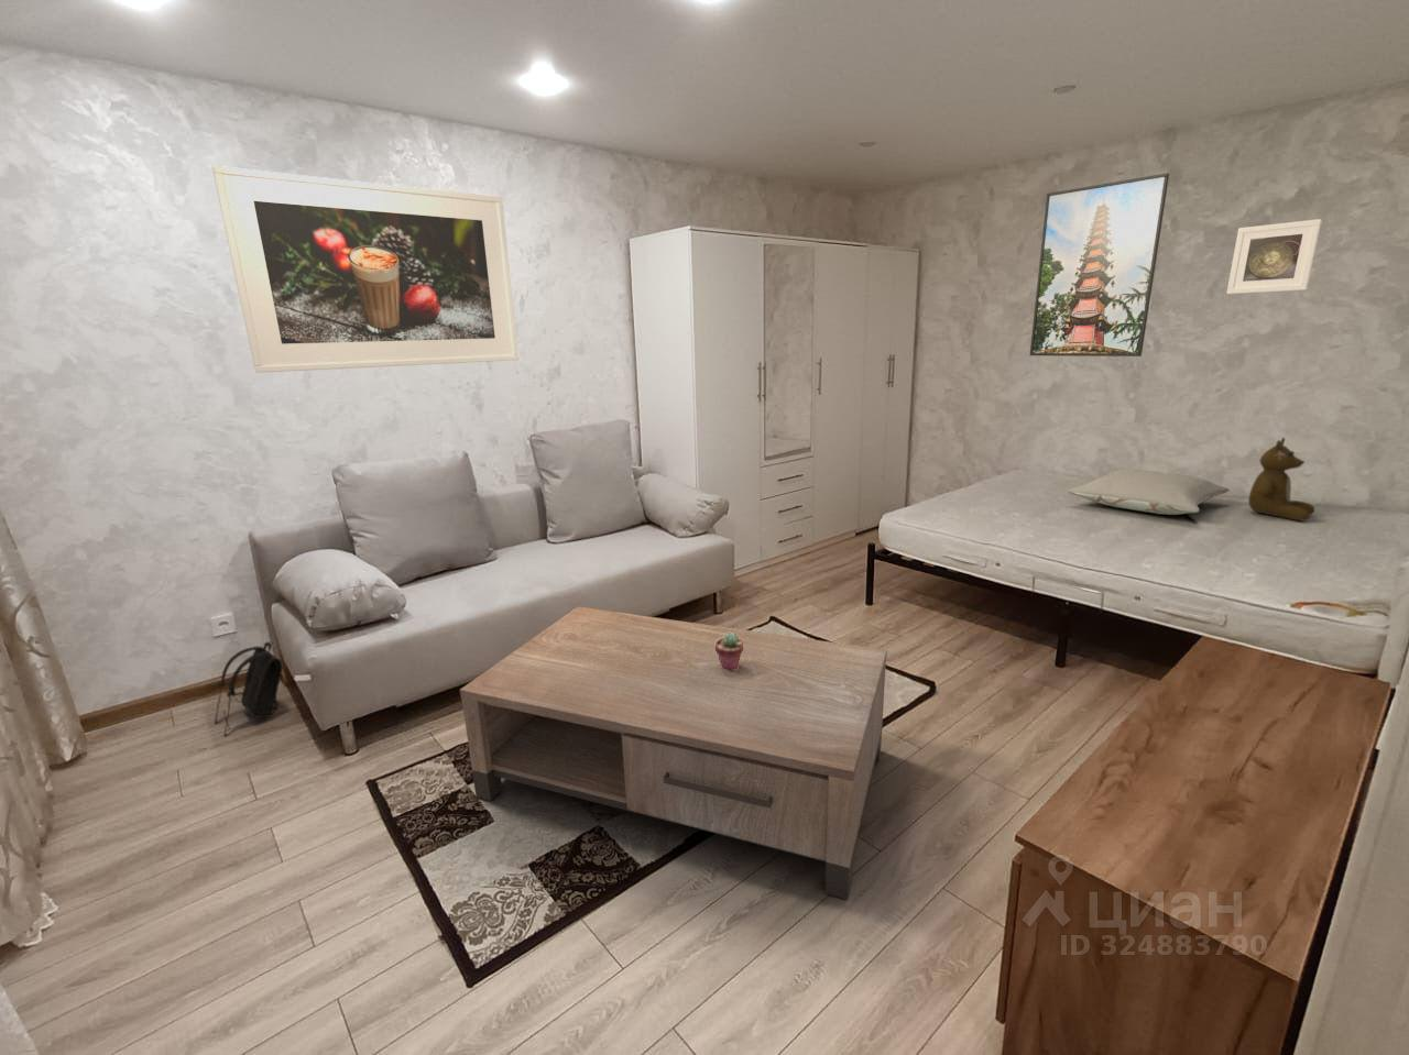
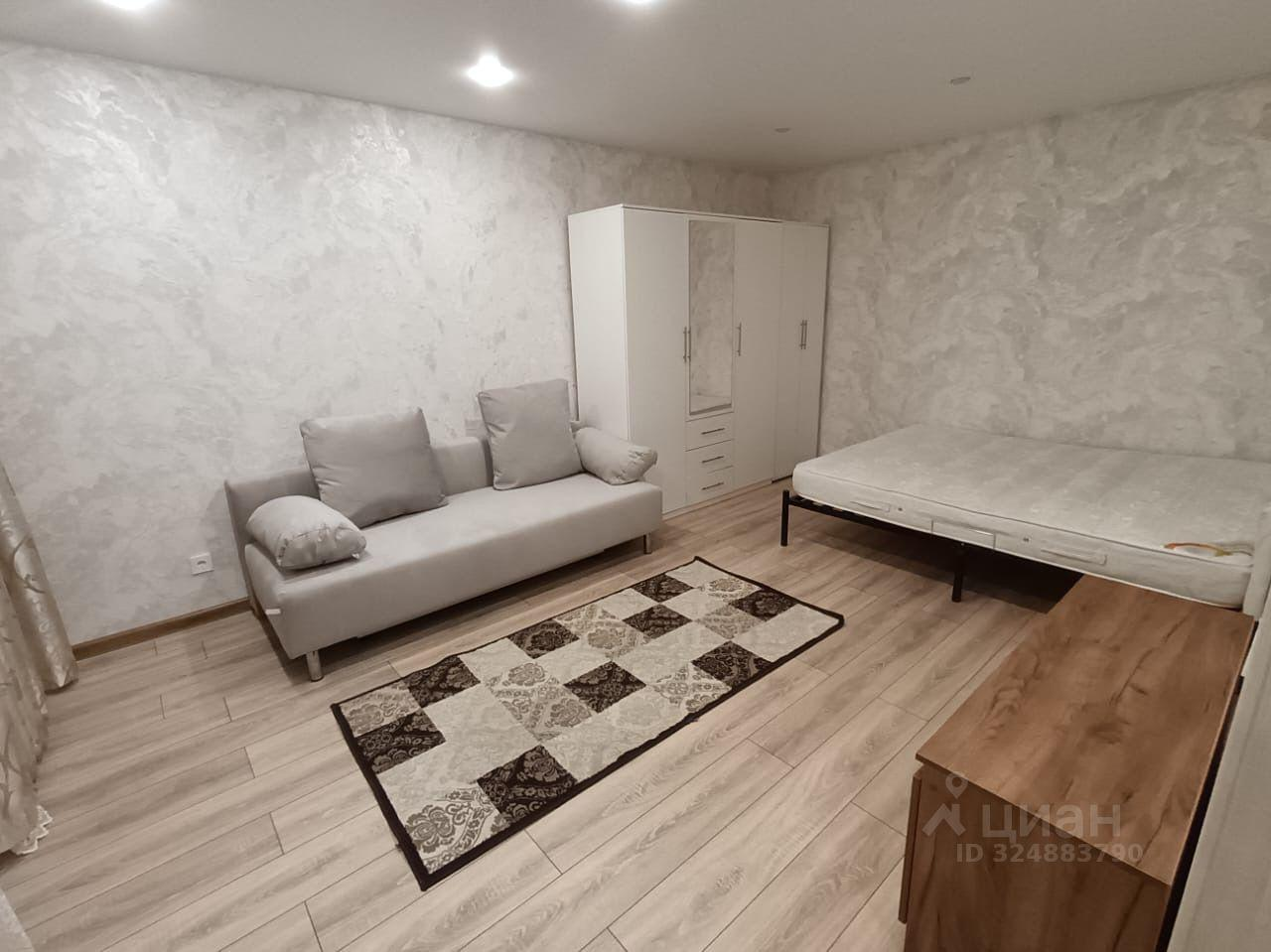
- coffee table [459,606,888,901]
- potted succulent [715,633,743,672]
- backpack [214,641,284,738]
- pillow [1068,468,1231,516]
- teddy bear [1247,437,1316,523]
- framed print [1225,218,1324,295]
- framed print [1029,172,1171,358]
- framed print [212,165,520,375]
